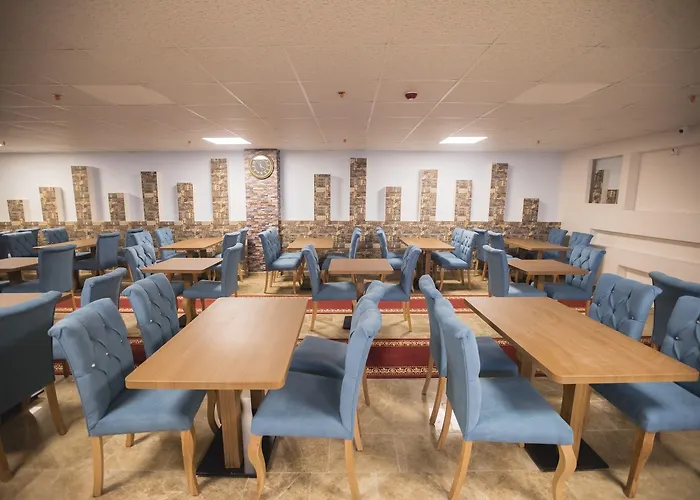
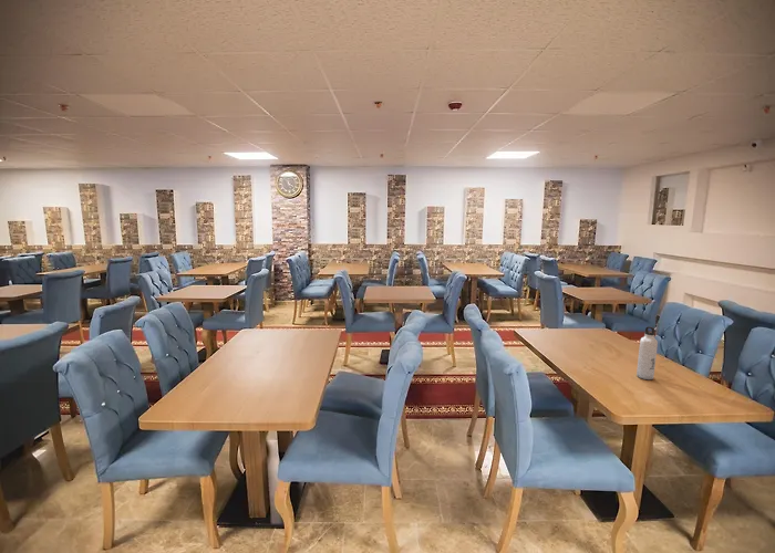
+ water bottle [636,325,659,380]
